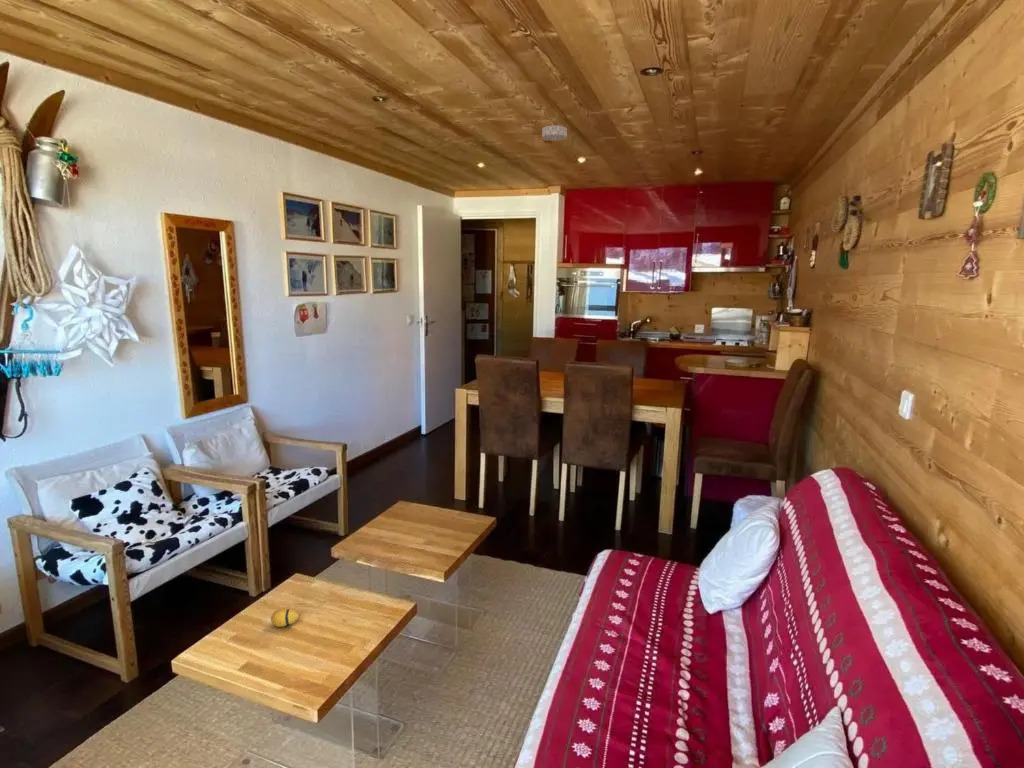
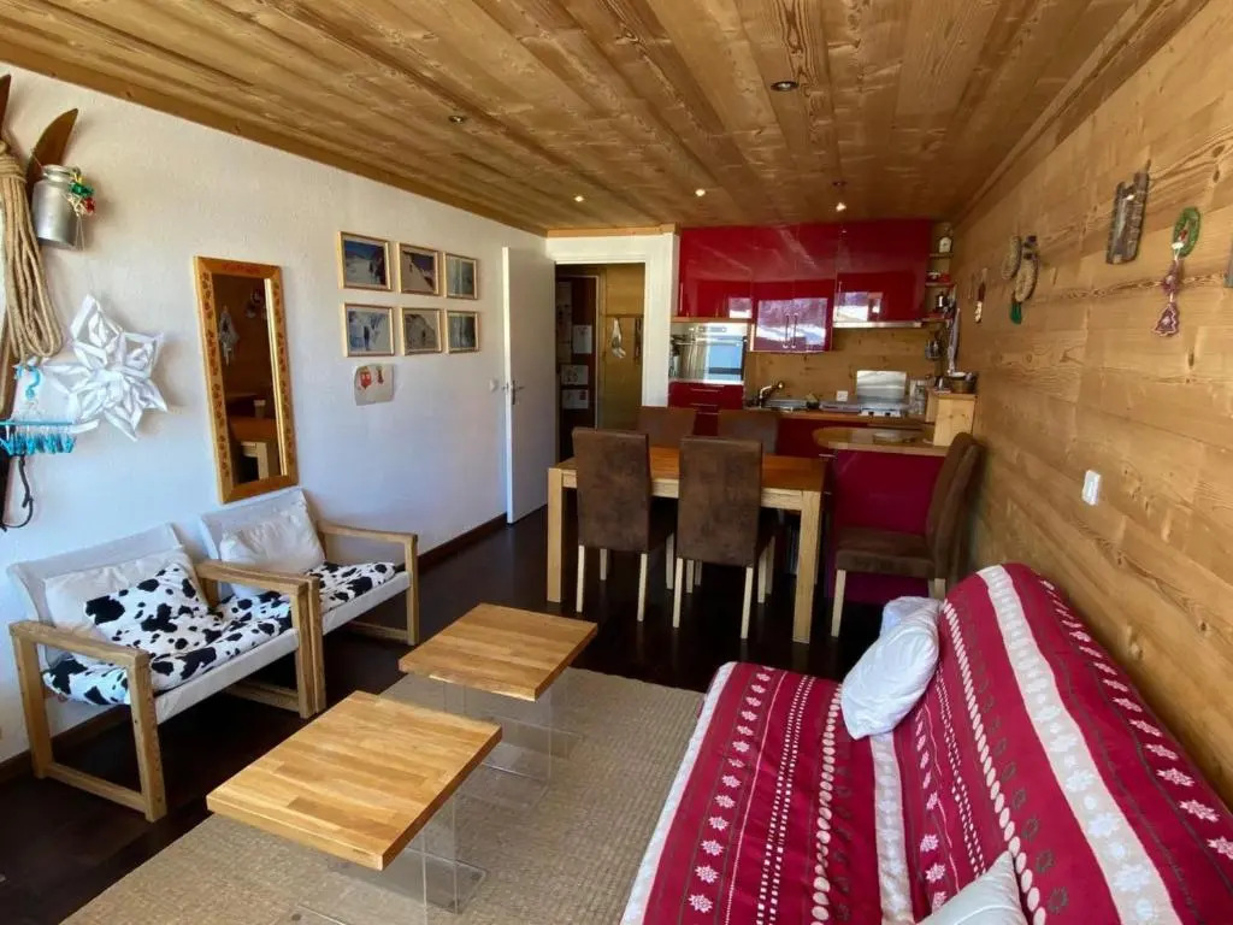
- decorative egg [270,608,300,628]
- smoke detector [541,124,568,142]
